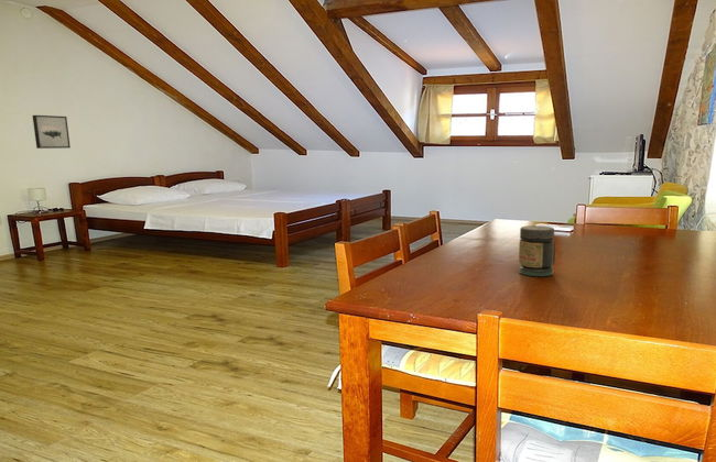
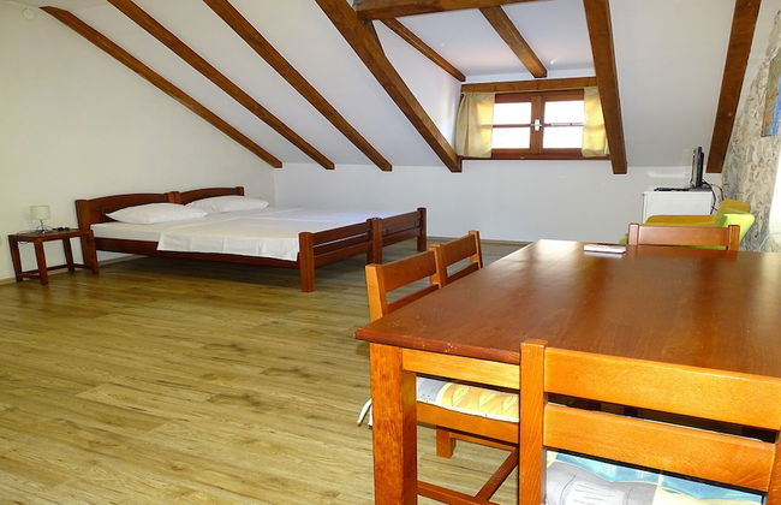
- wall art [31,114,72,150]
- jar [518,224,556,277]
